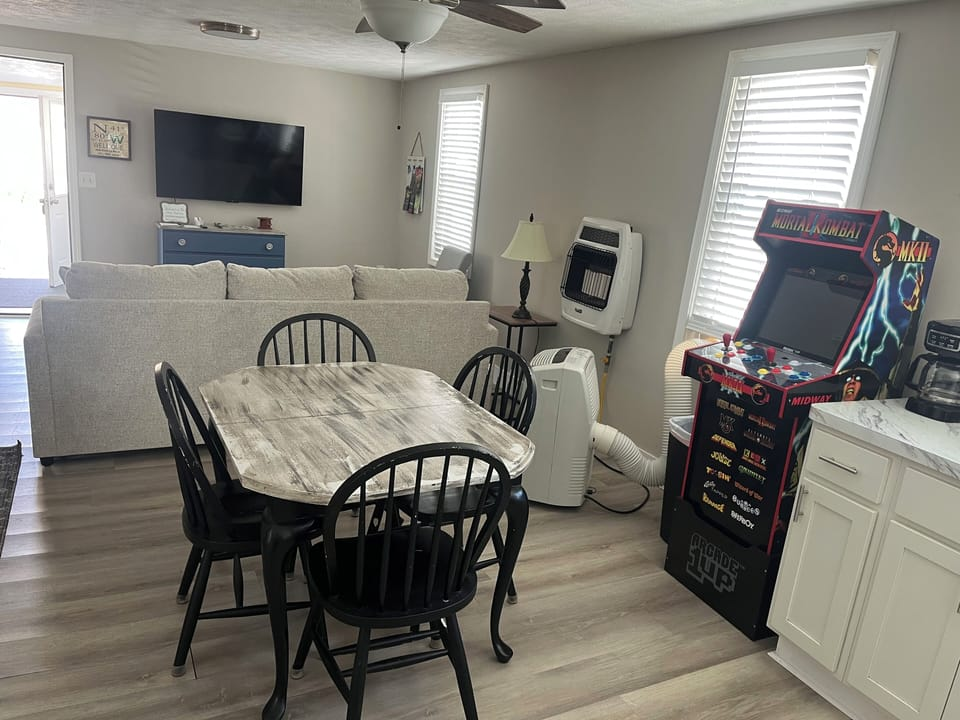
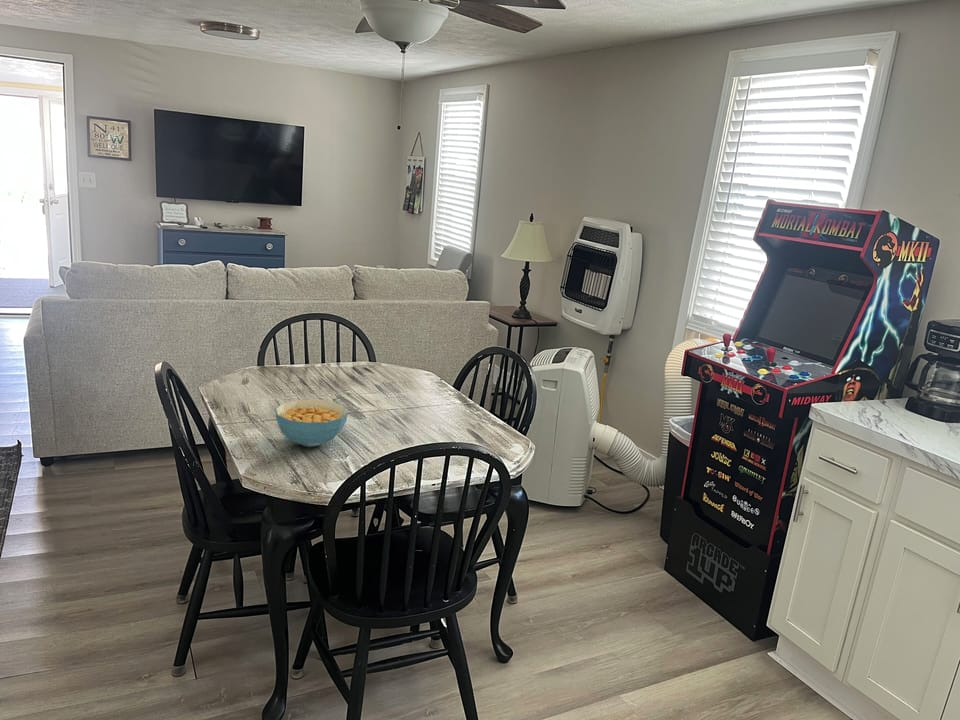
+ cereal bowl [274,398,349,448]
